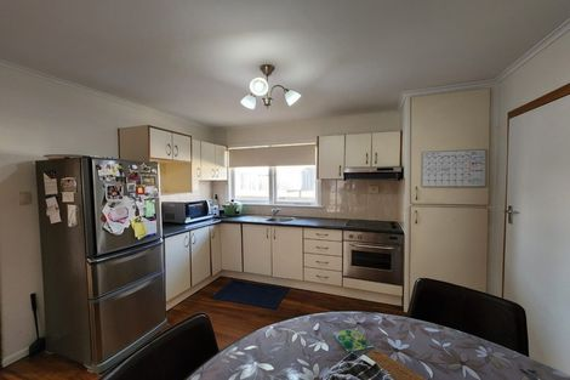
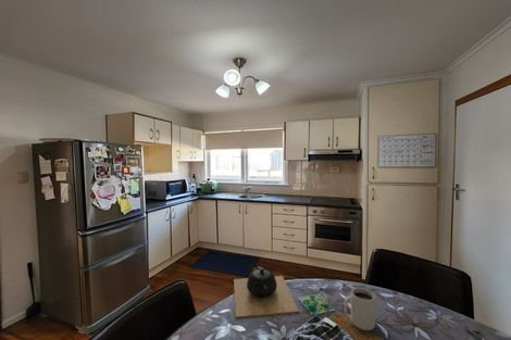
+ teapot [233,265,300,319]
+ mug [344,287,376,331]
